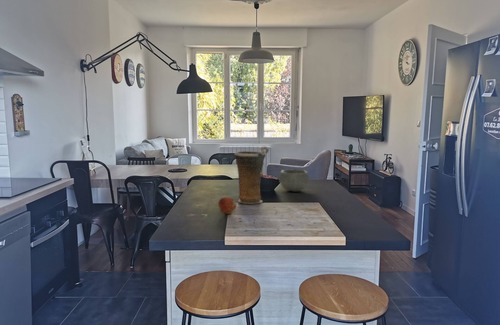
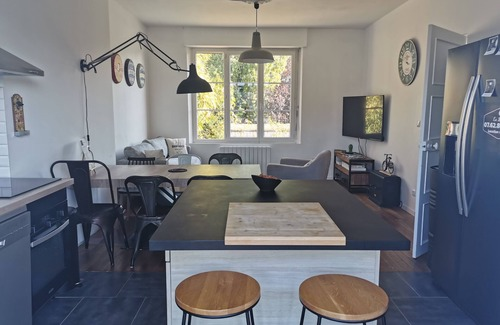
- fruit [217,196,237,215]
- bowl [278,169,310,193]
- vase [233,145,270,205]
